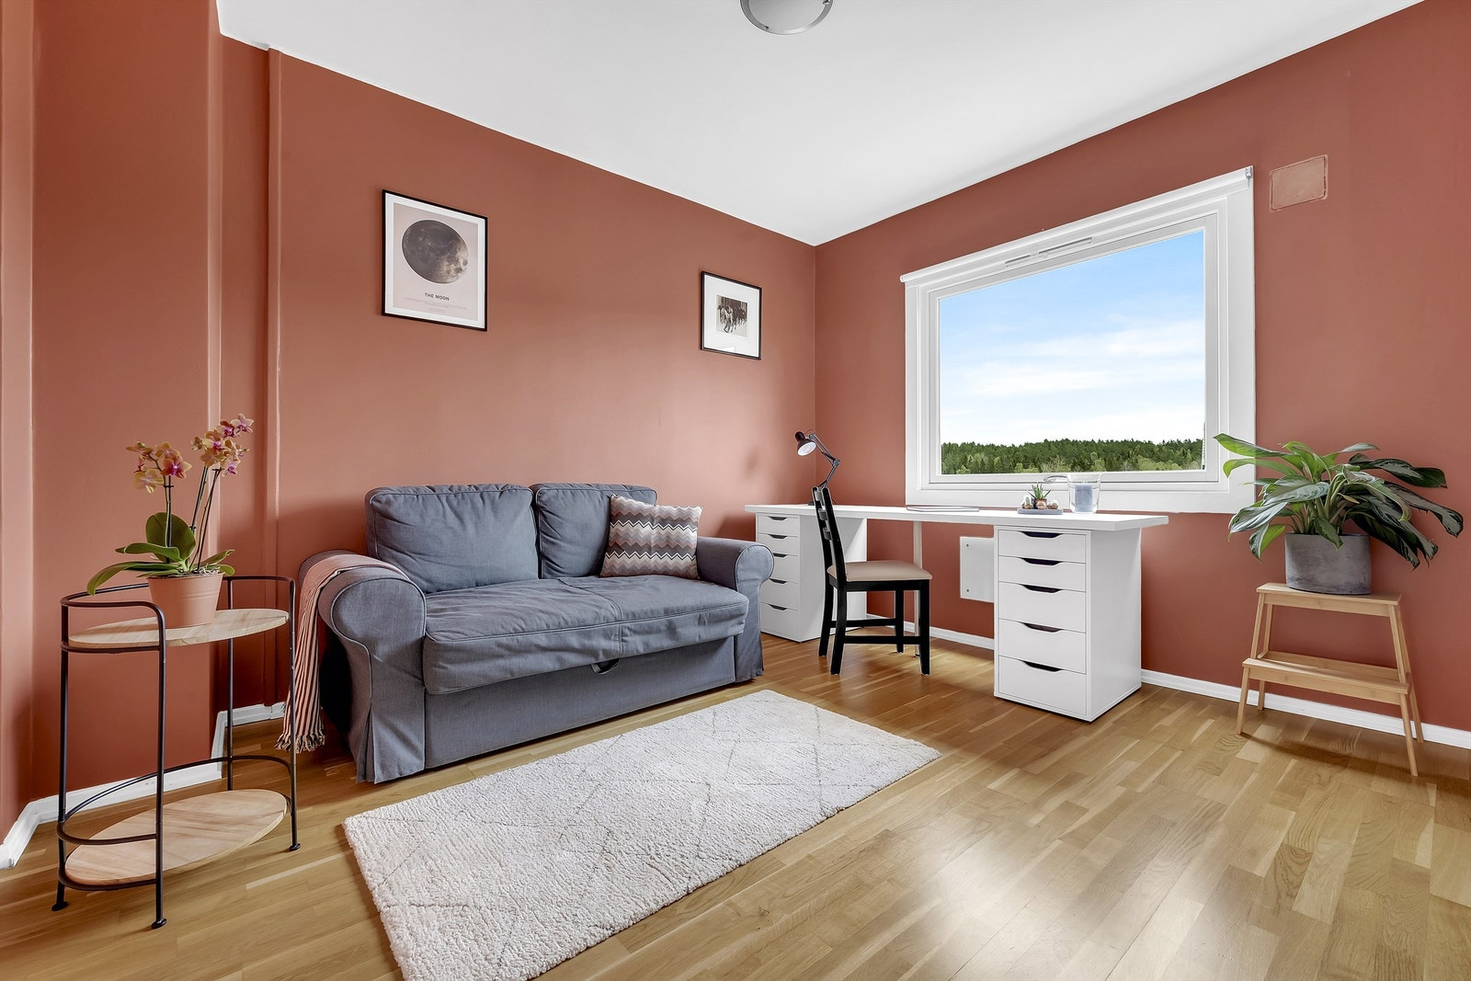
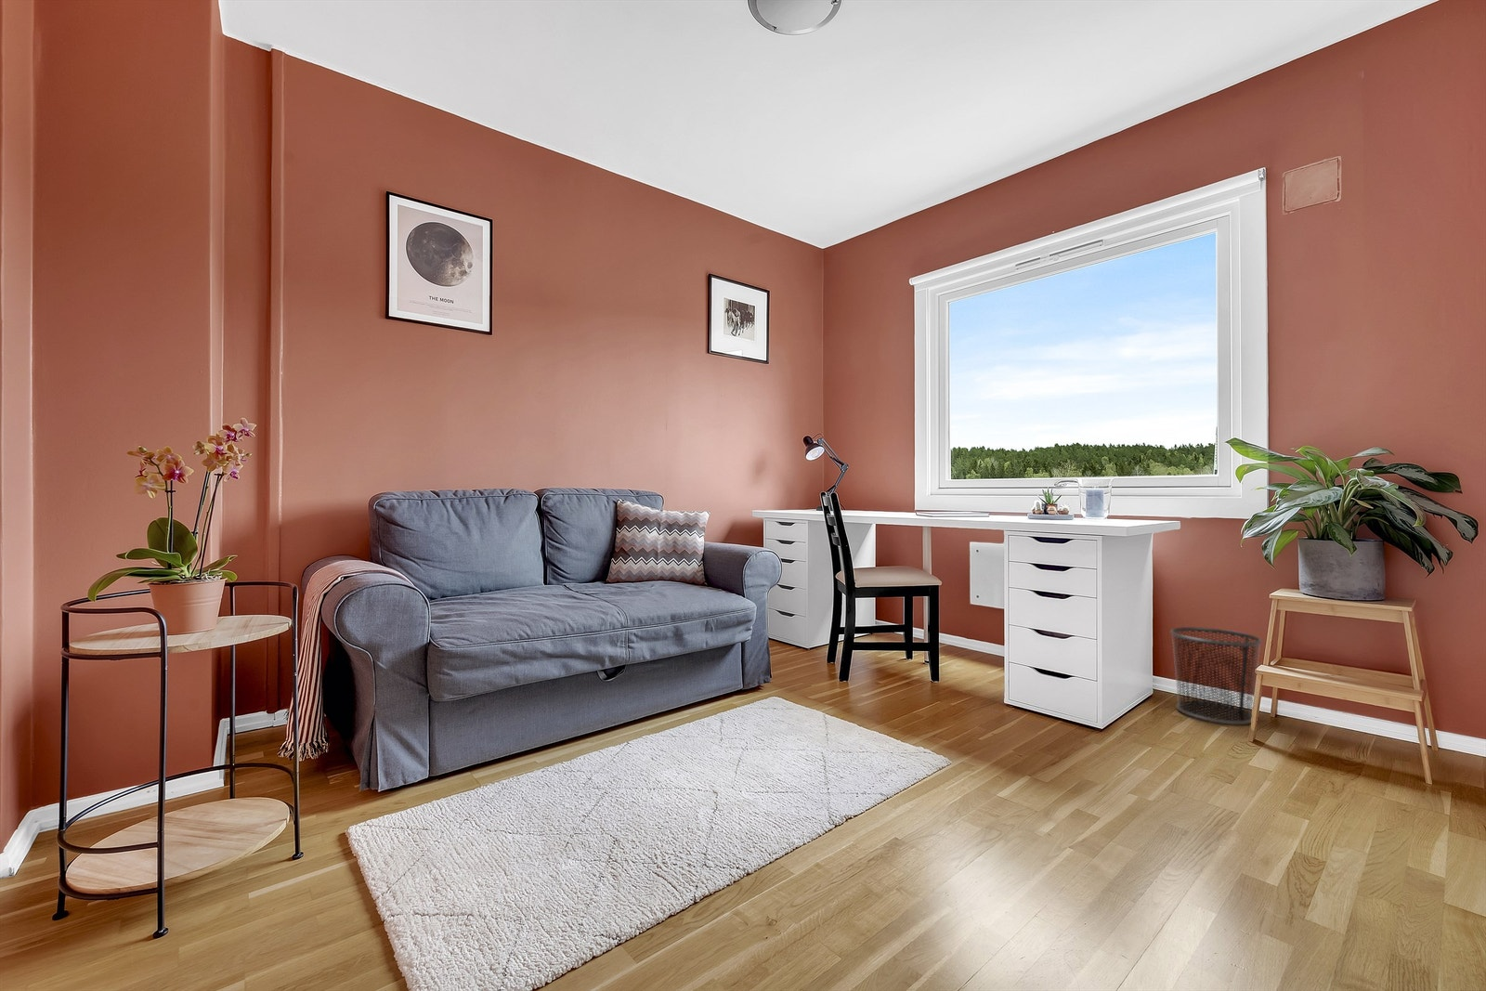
+ waste bin [1170,626,1263,726]
